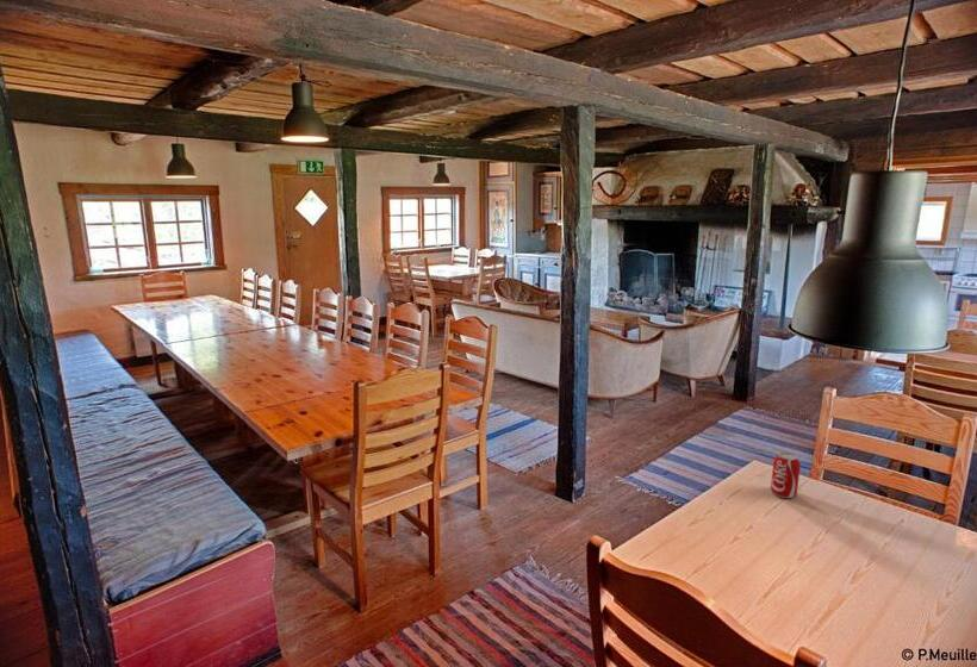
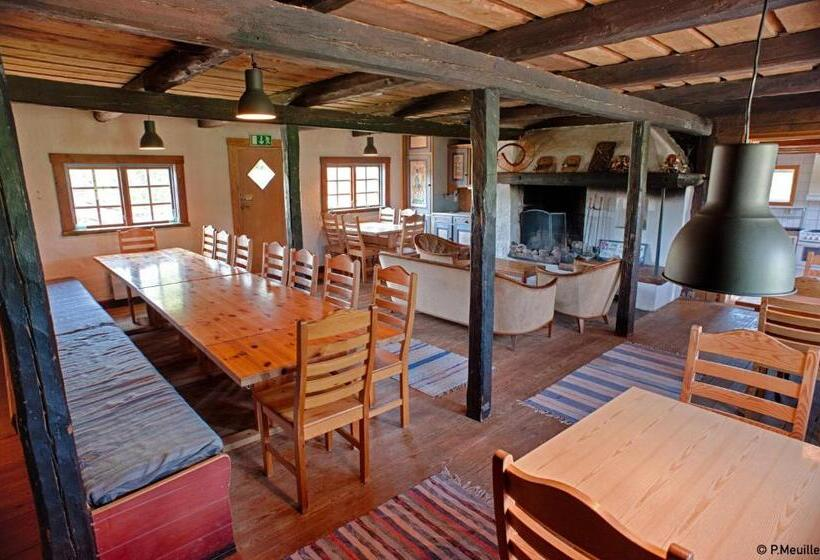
- beverage can [770,451,802,499]
